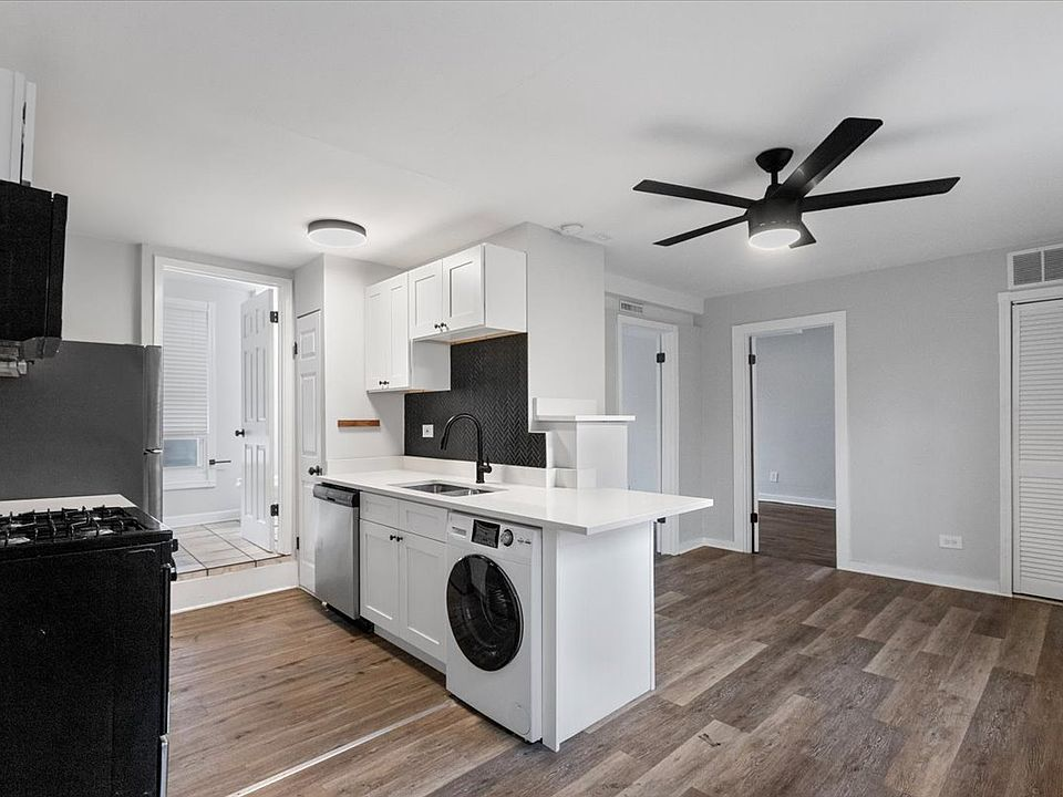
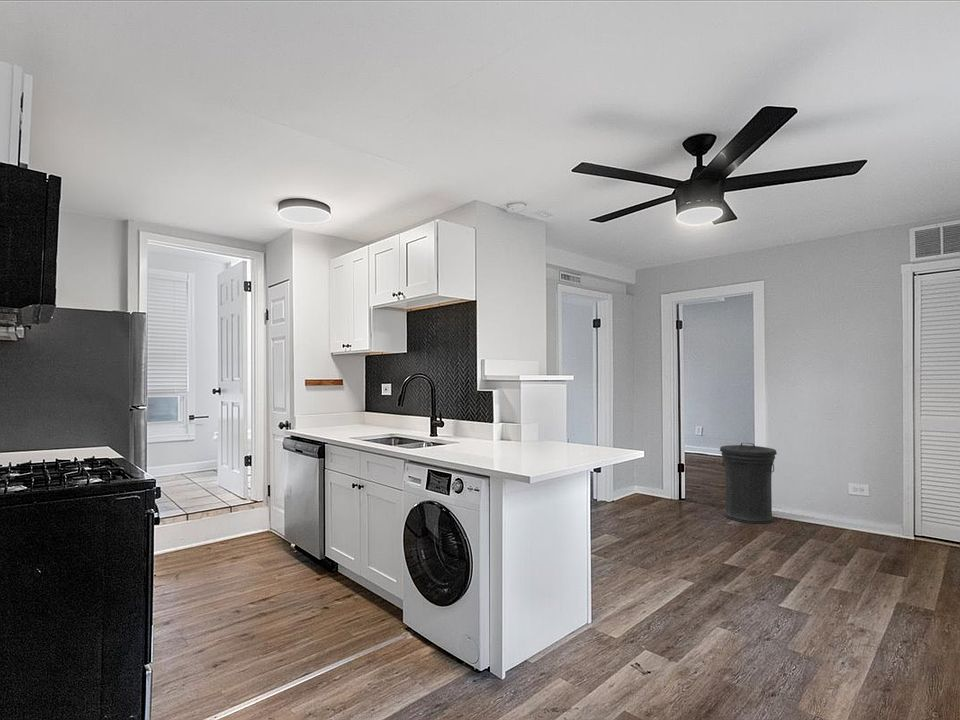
+ trash can [719,442,778,525]
